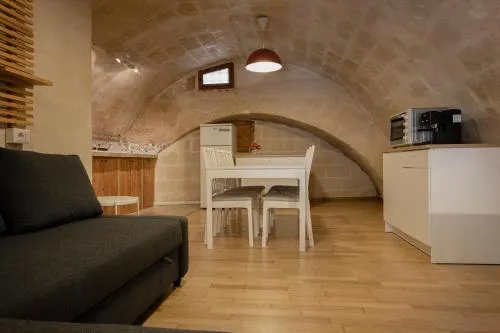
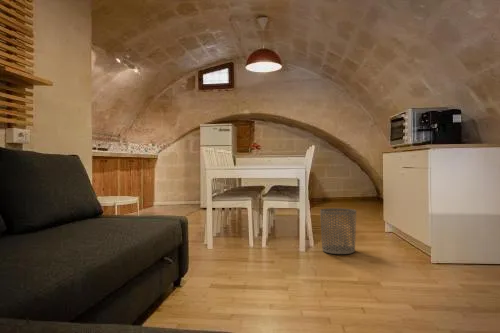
+ waste bin [319,207,357,255]
